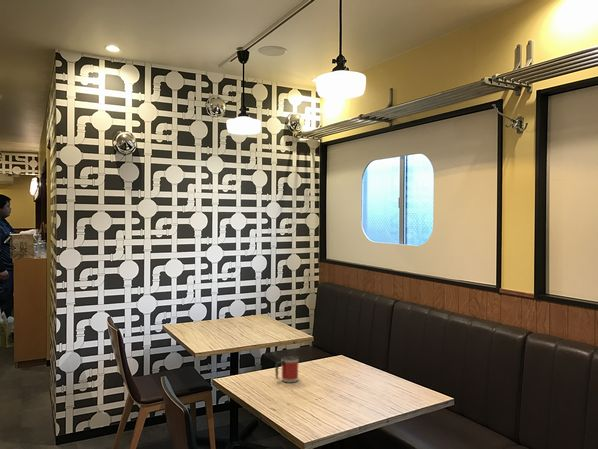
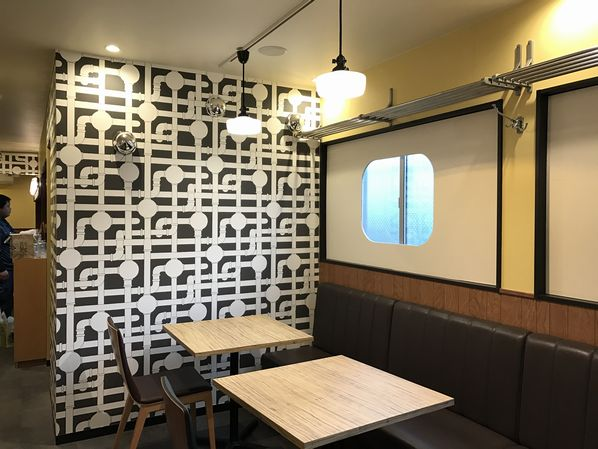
- mug [274,355,300,383]
